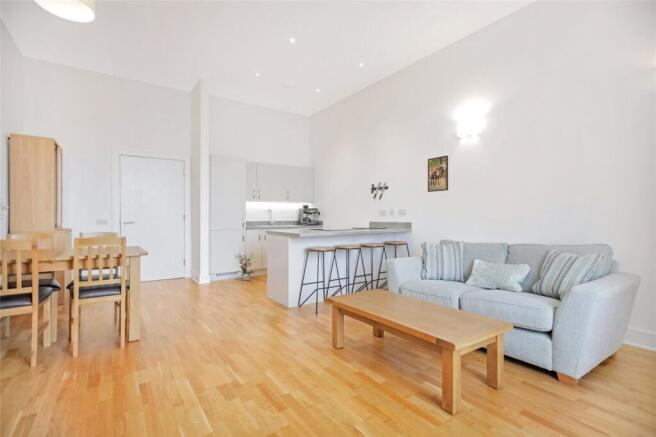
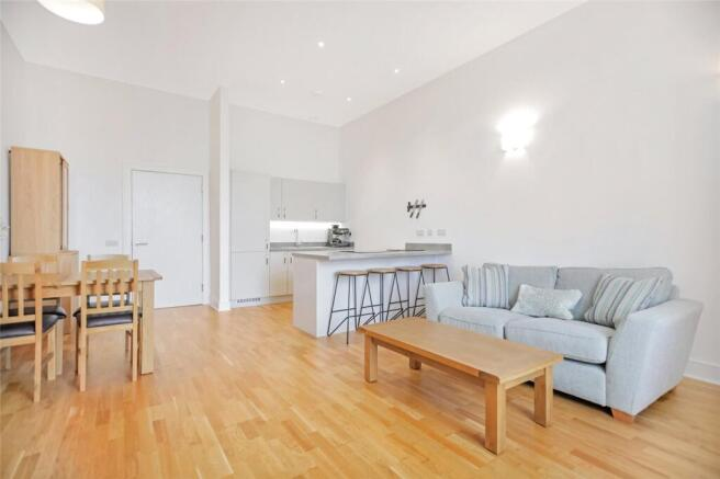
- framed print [427,155,449,193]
- potted plant [235,253,255,281]
